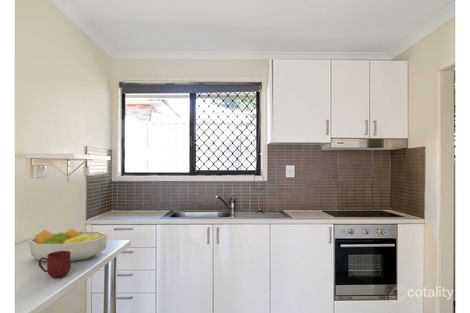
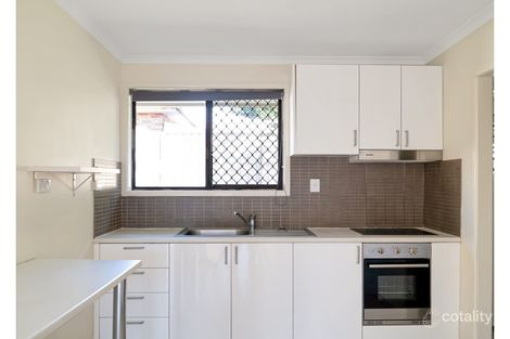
- mug [37,251,72,279]
- fruit bowl [28,227,109,263]
